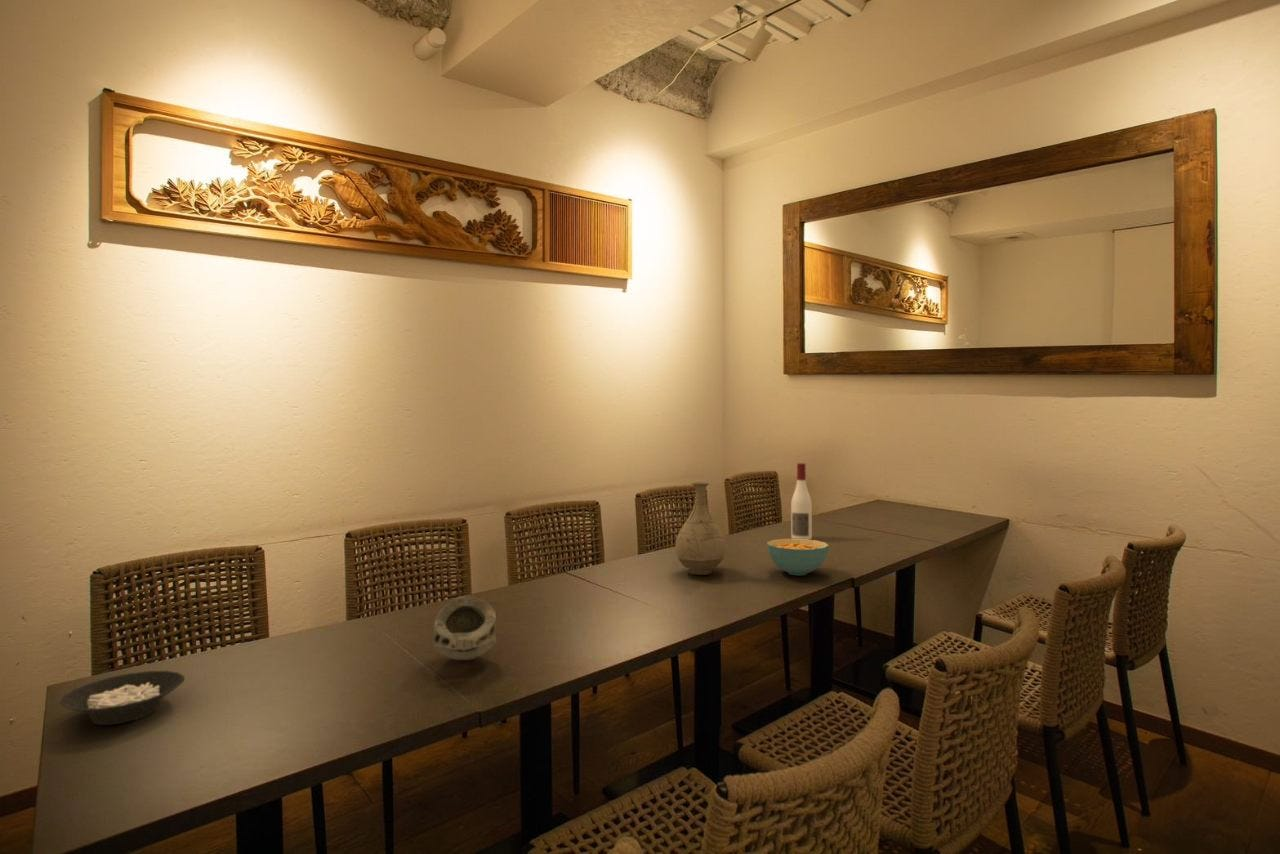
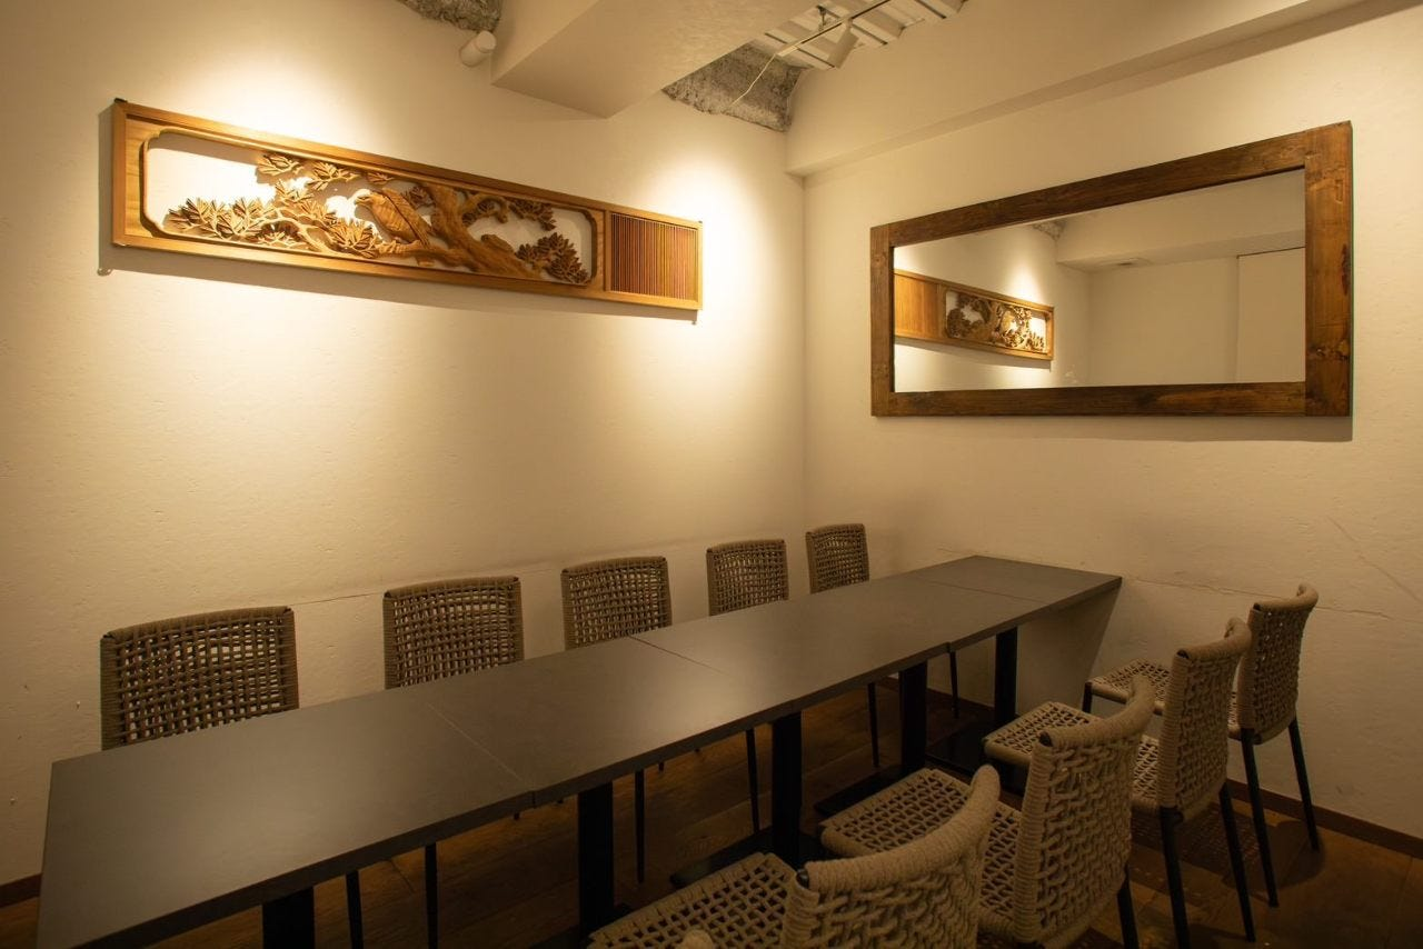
- decorative bowl [432,595,498,661]
- vase [675,481,726,576]
- cereal bowl [766,538,830,576]
- alcohol [790,462,813,540]
- cereal bowl [59,670,185,726]
